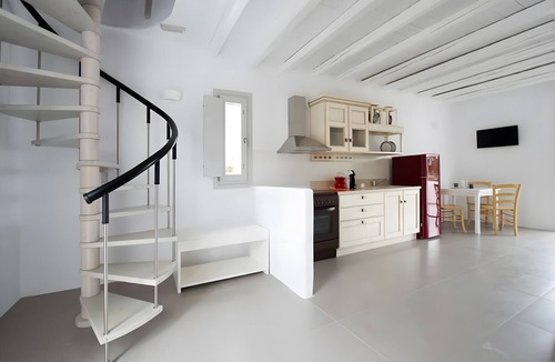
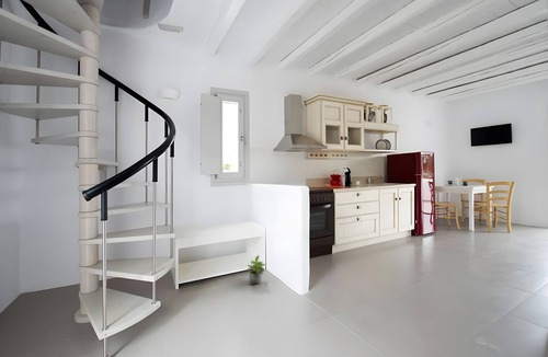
+ potted plant [247,254,266,285]
